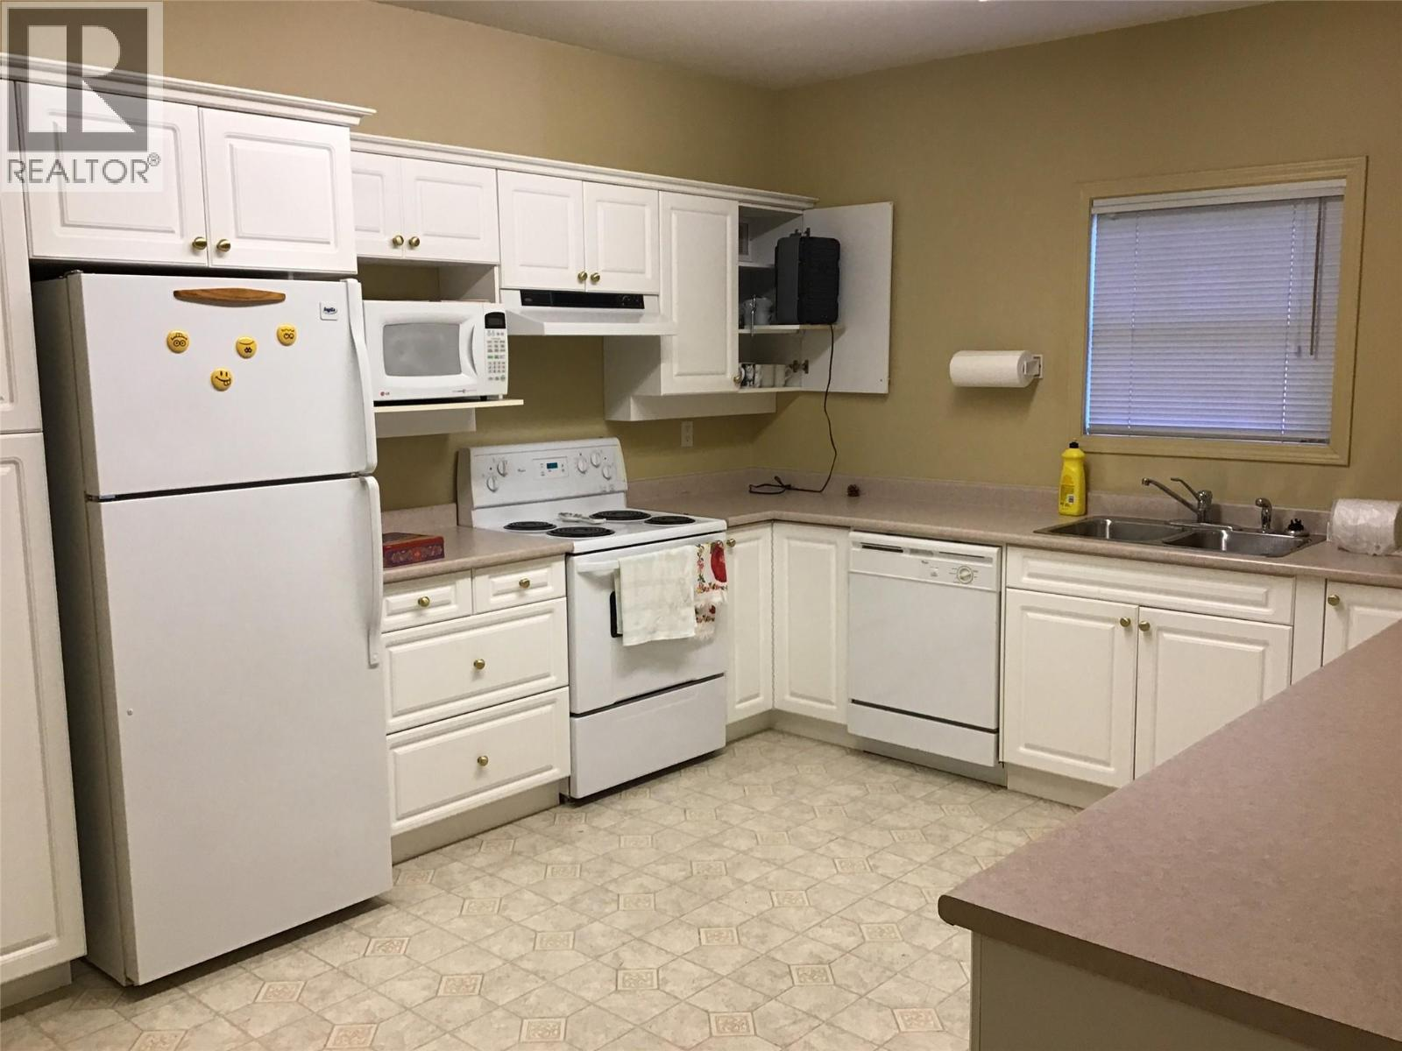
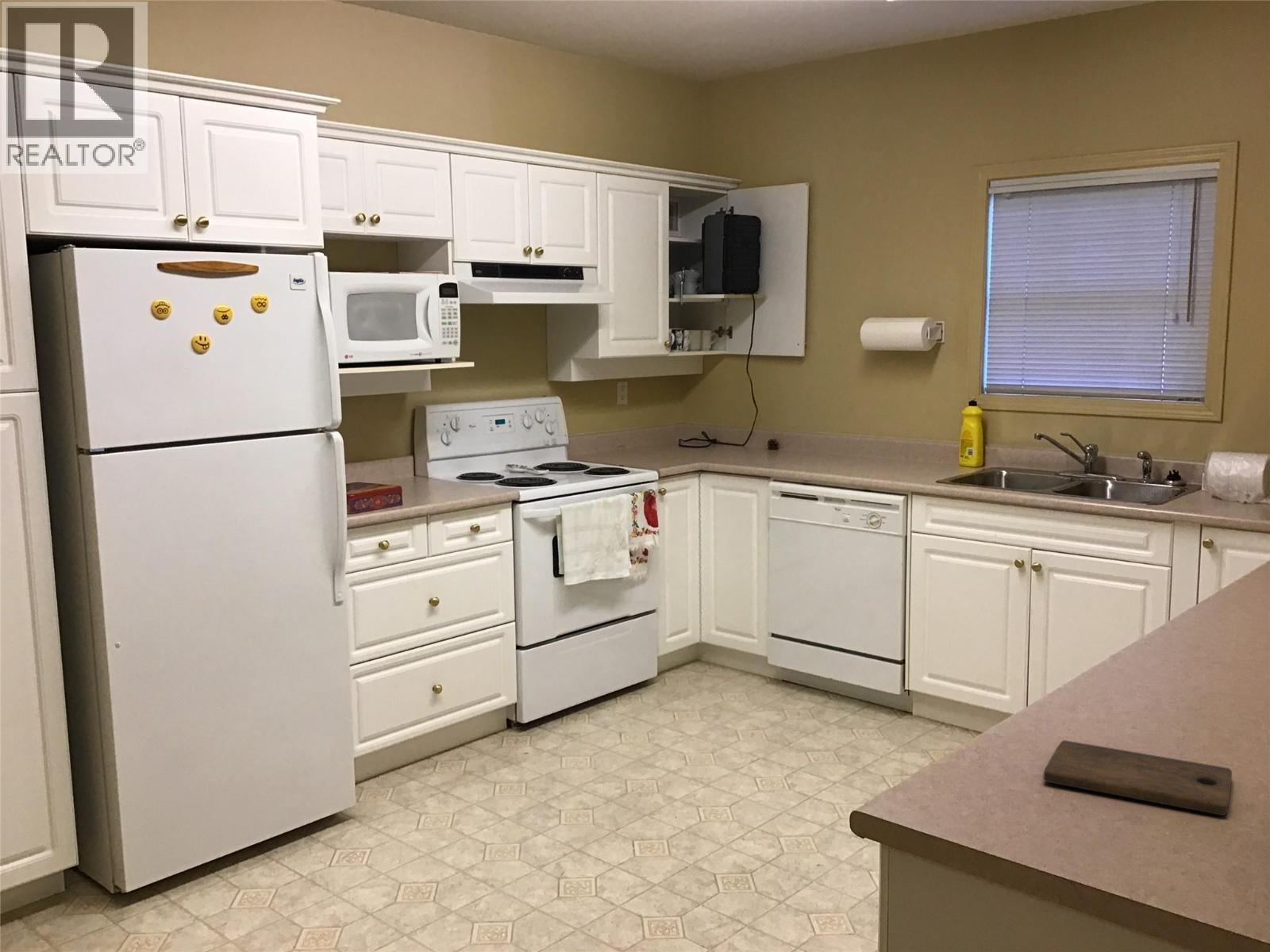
+ cutting board [1042,739,1233,816]
